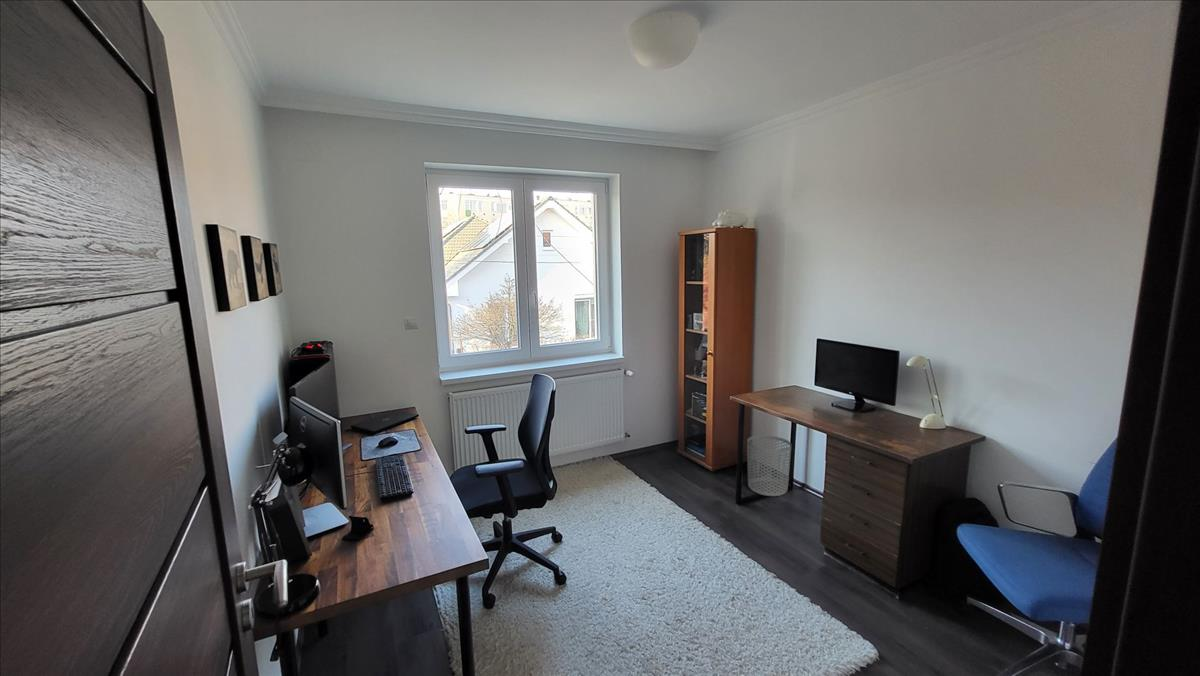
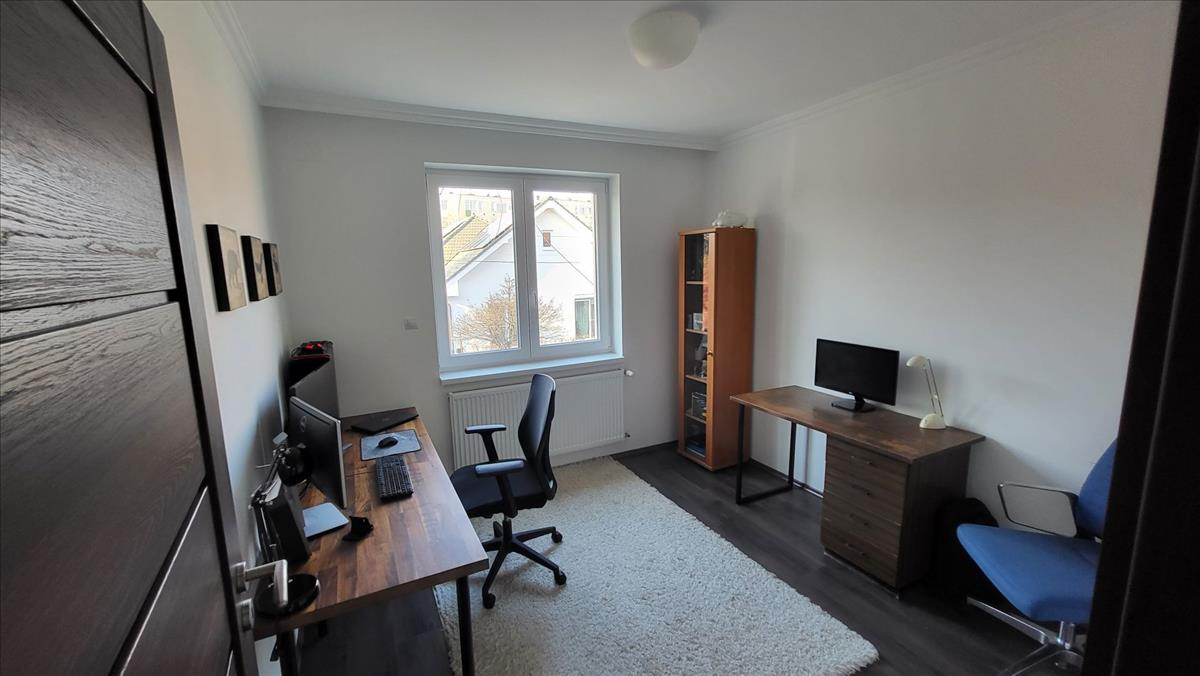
- waste bin [746,434,792,497]
